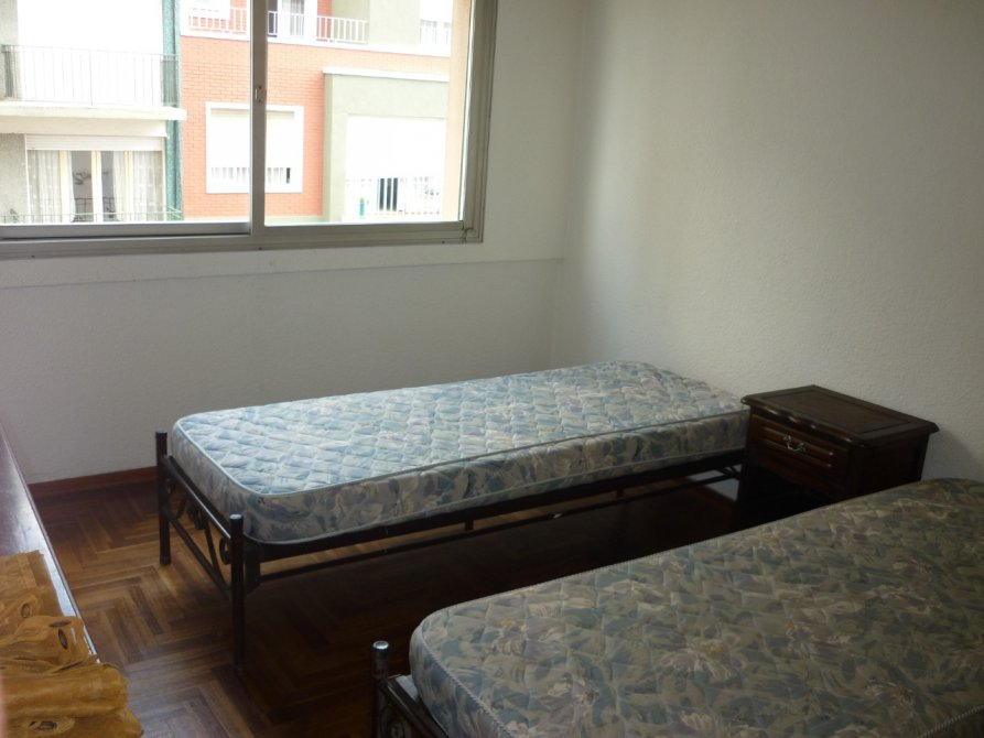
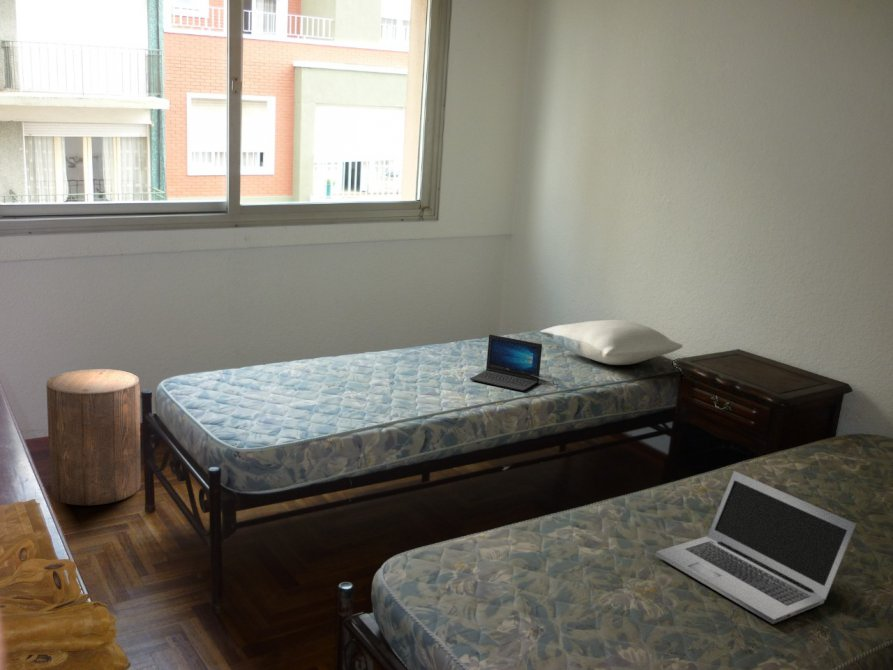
+ laptop [655,470,858,625]
+ laptop [469,334,543,392]
+ pillow [539,319,684,366]
+ stool [45,368,142,506]
